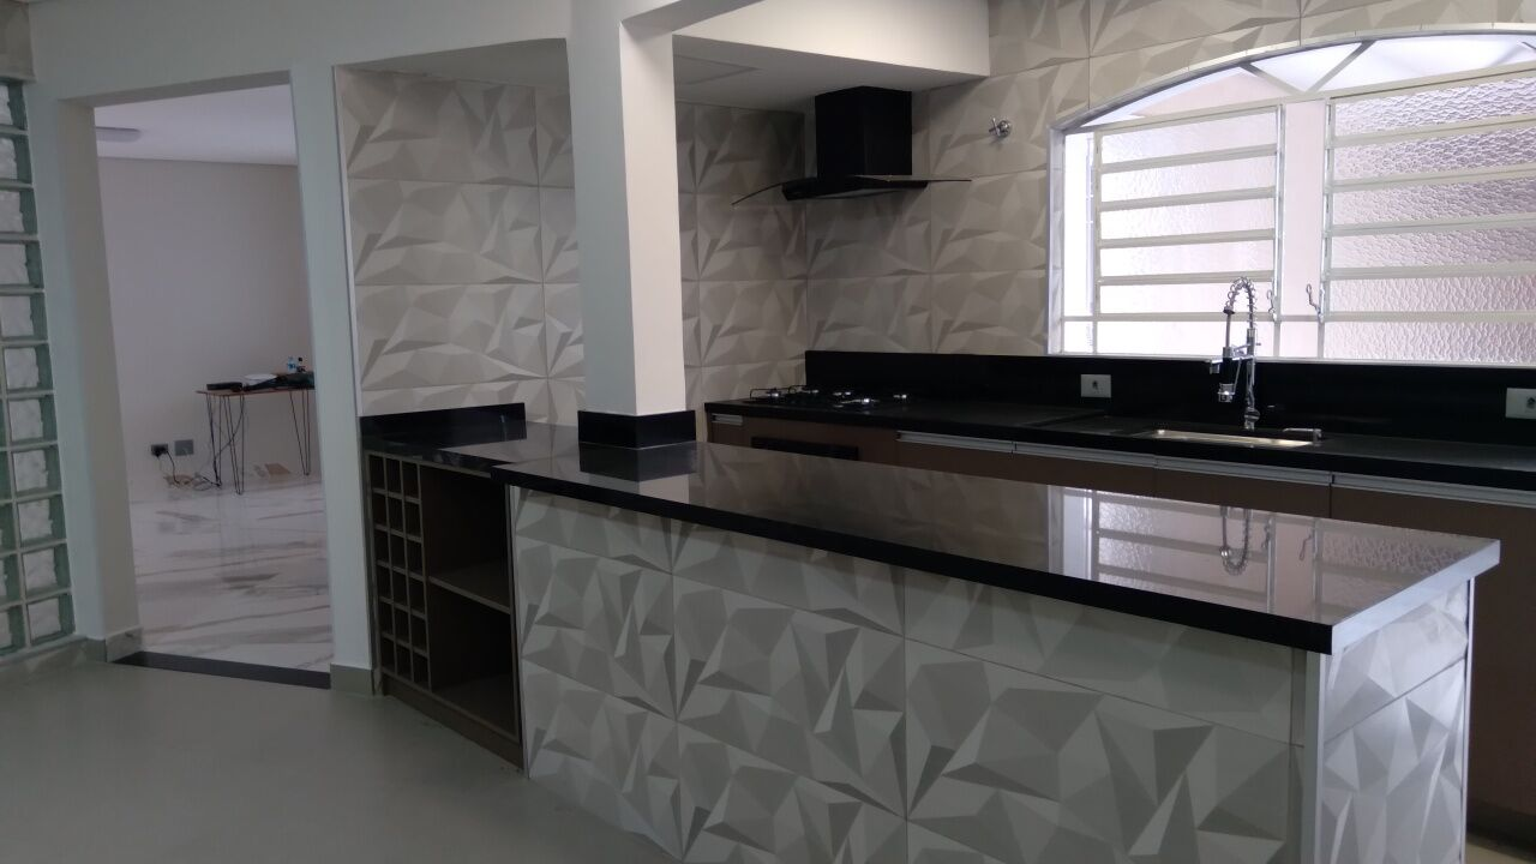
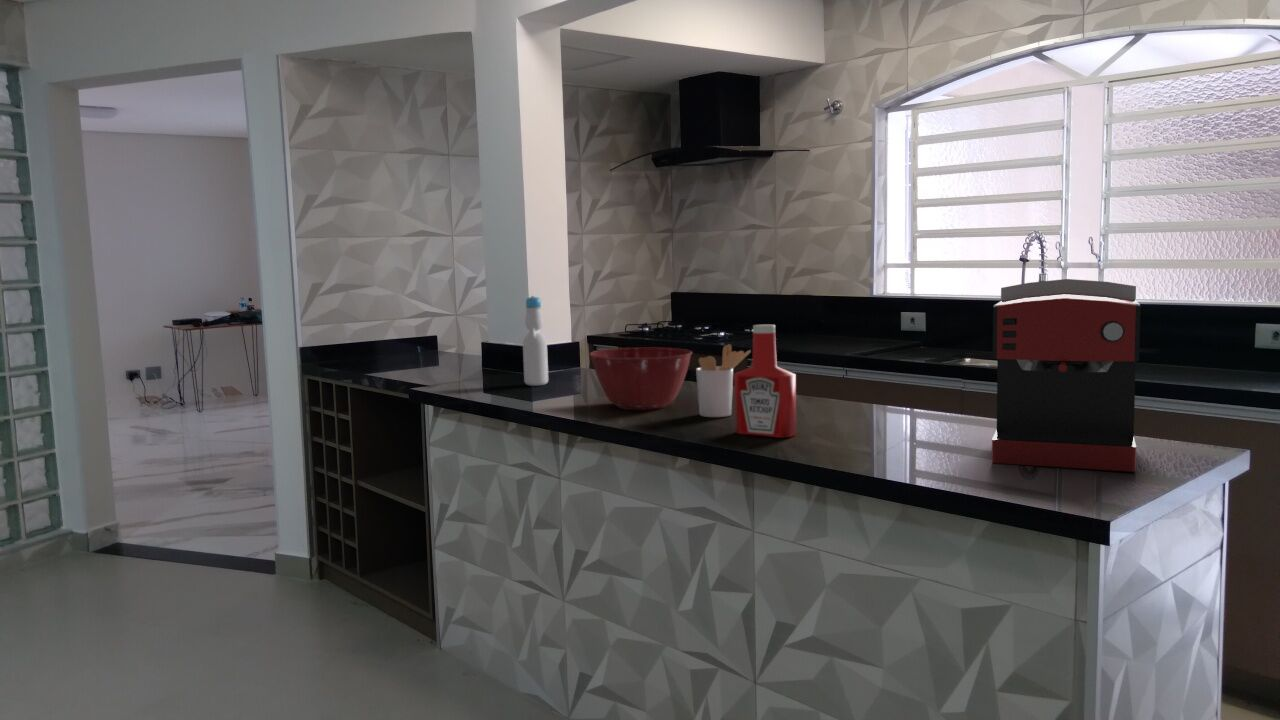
+ mixing bowl [589,347,693,411]
+ utensil holder [695,343,752,418]
+ coffee maker [991,278,1141,473]
+ soap bottle [733,324,797,439]
+ bottle [522,295,549,387]
